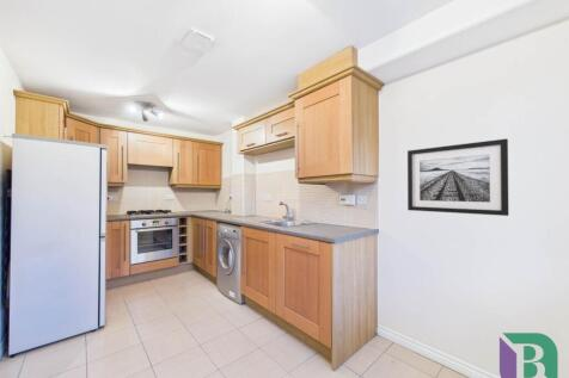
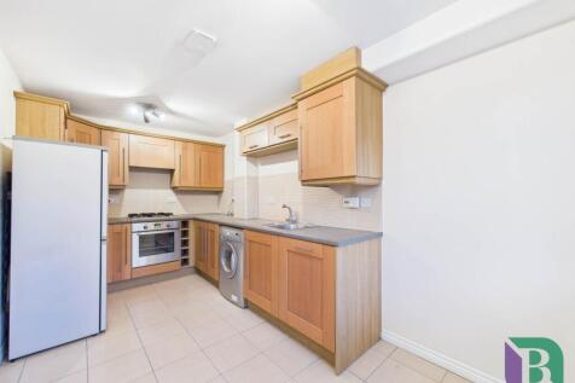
- wall art [406,137,509,217]
